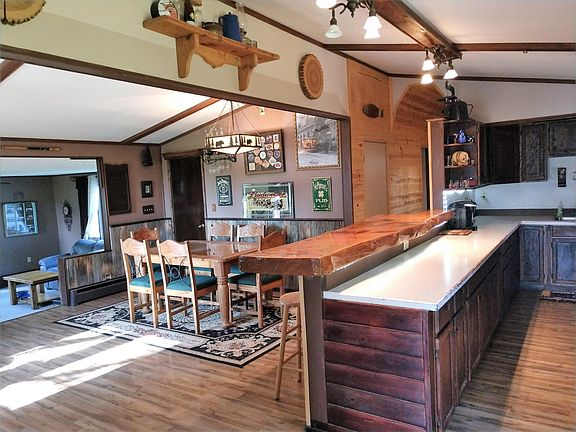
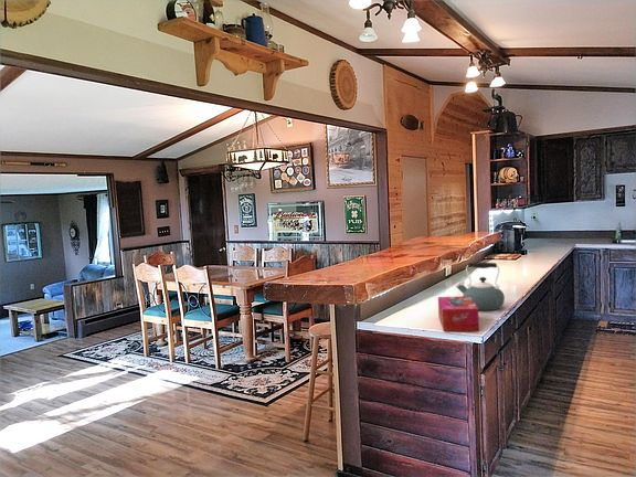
+ tissue box [437,295,480,332]
+ kettle [454,262,506,311]
